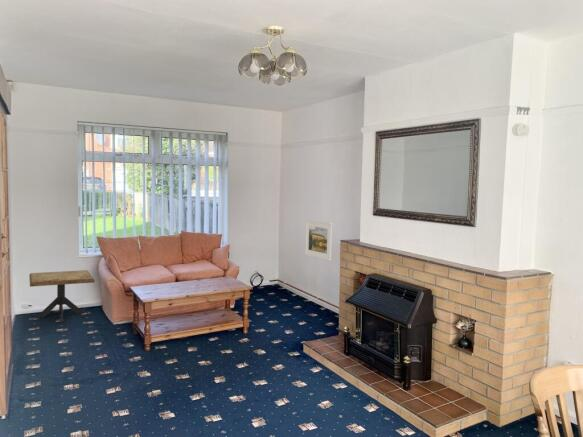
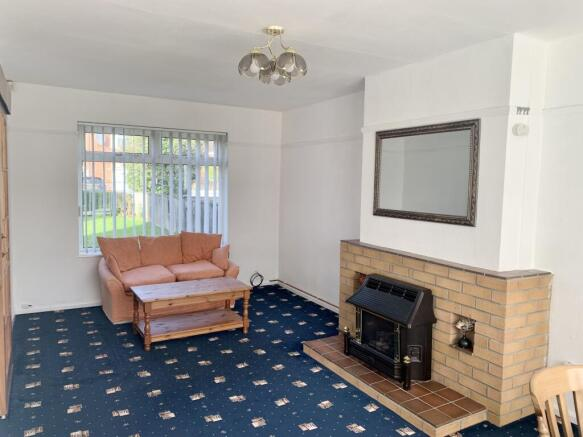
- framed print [304,219,333,262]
- side table [28,269,96,322]
